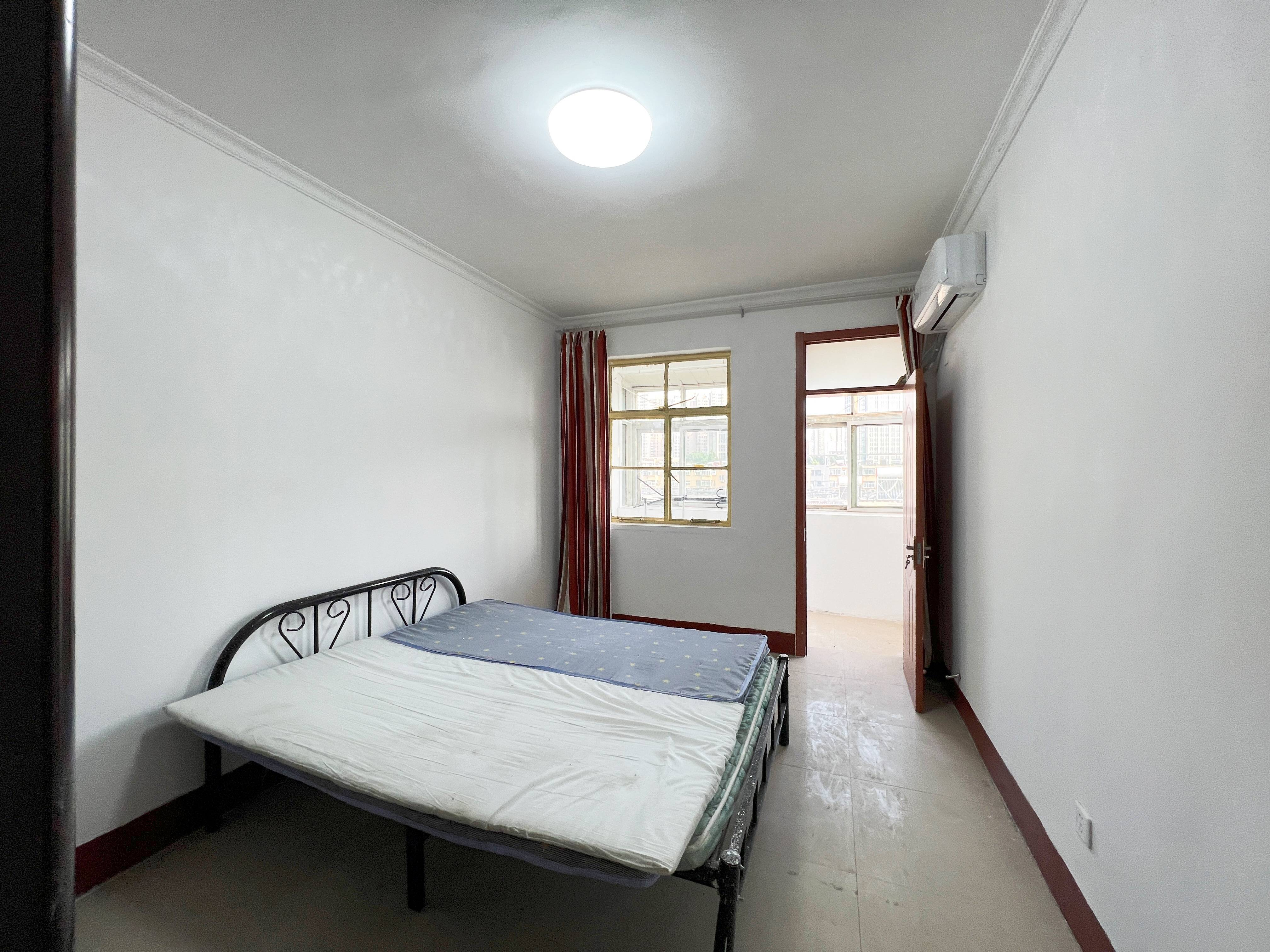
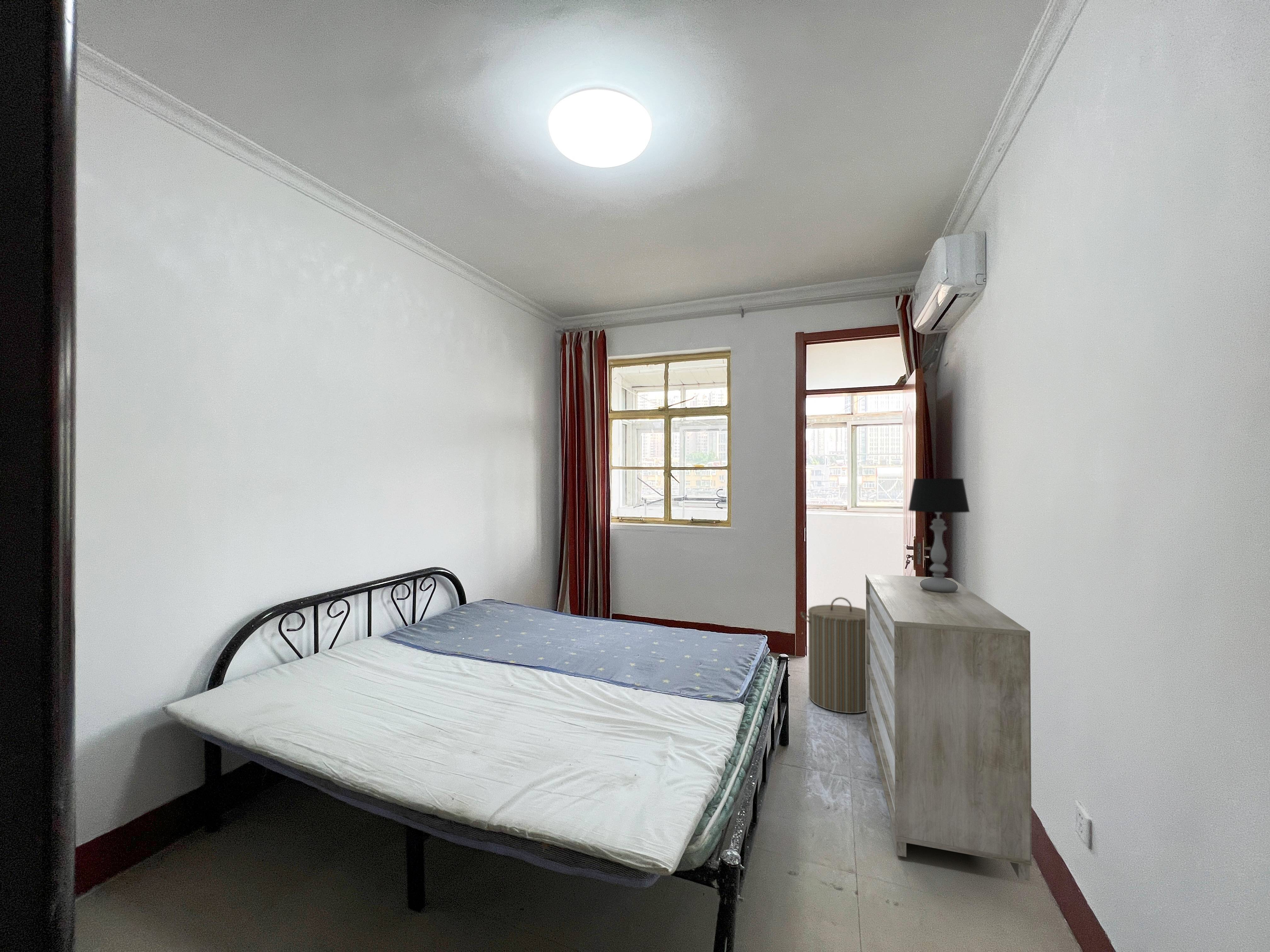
+ dresser [865,574,1032,881]
+ table lamp [908,478,970,592]
+ laundry hamper [800,597,867,714]
